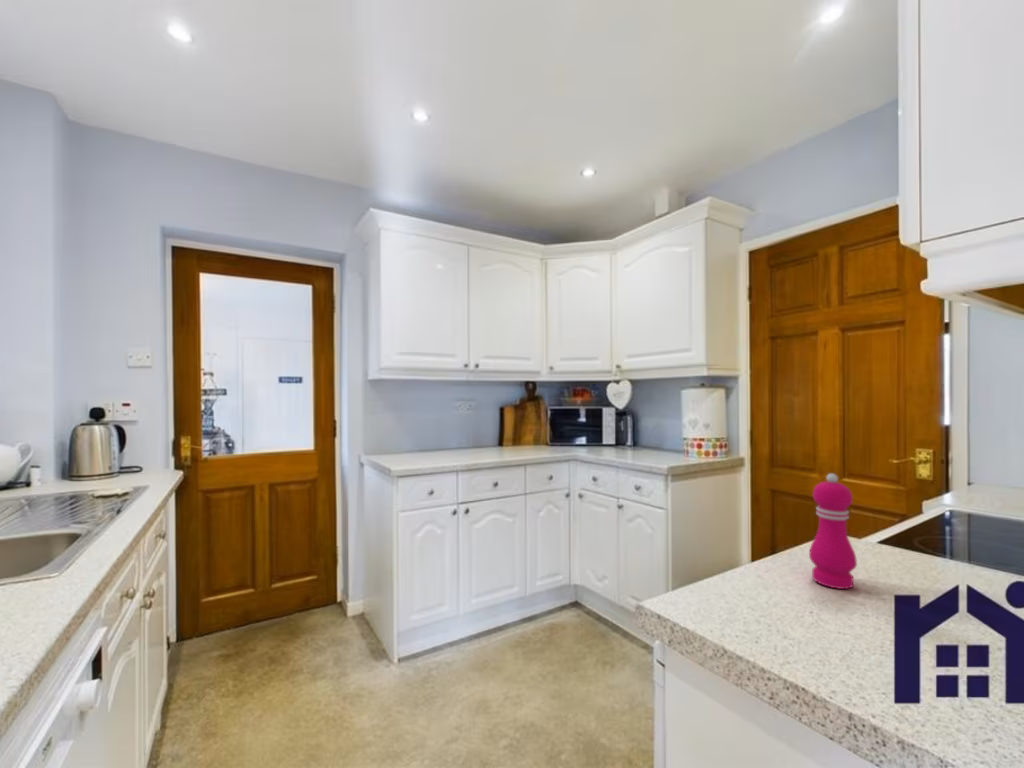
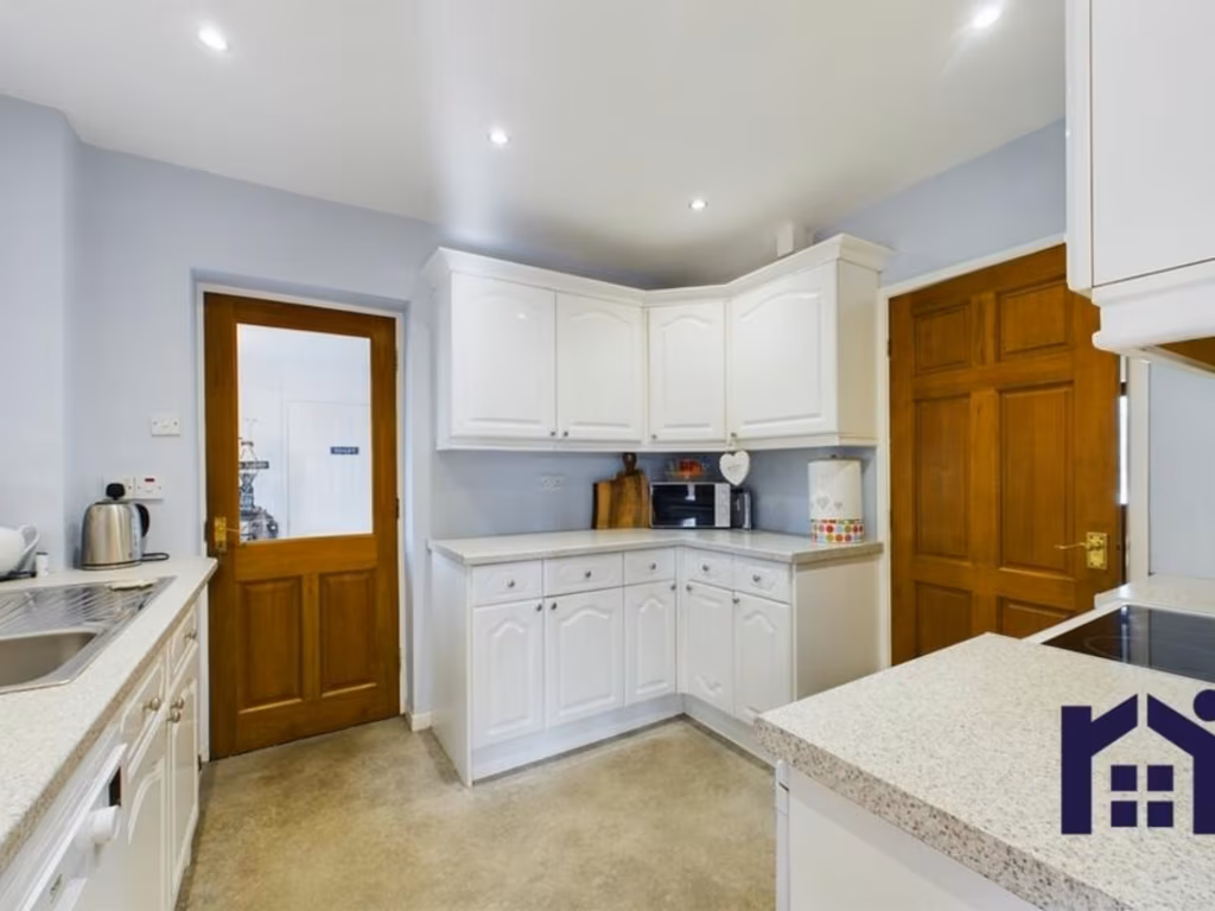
- pepper mill [808,473,858,590]
